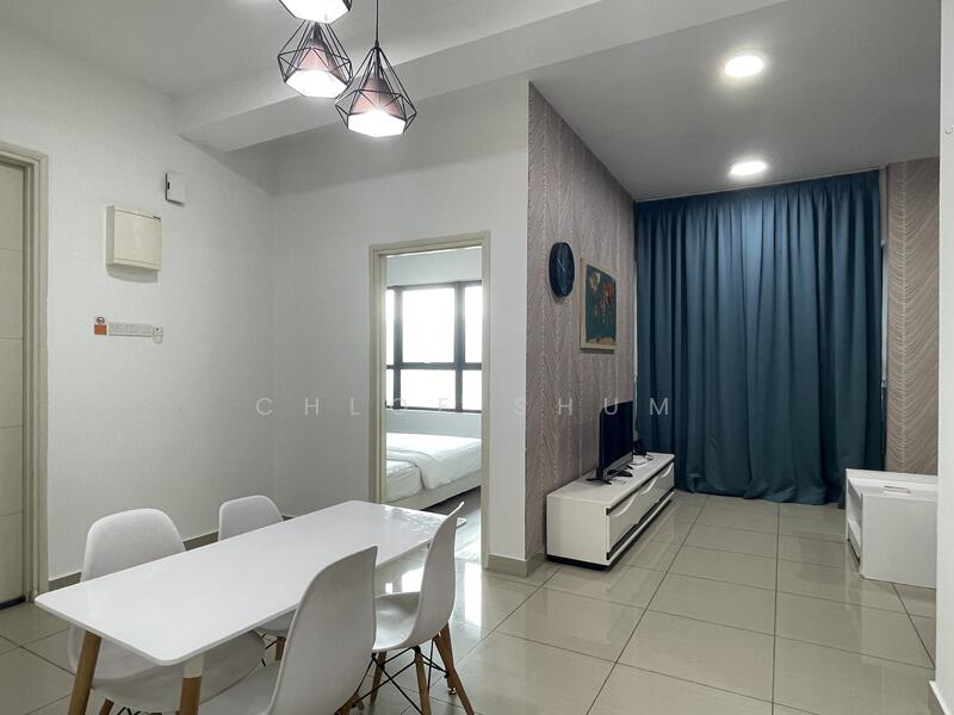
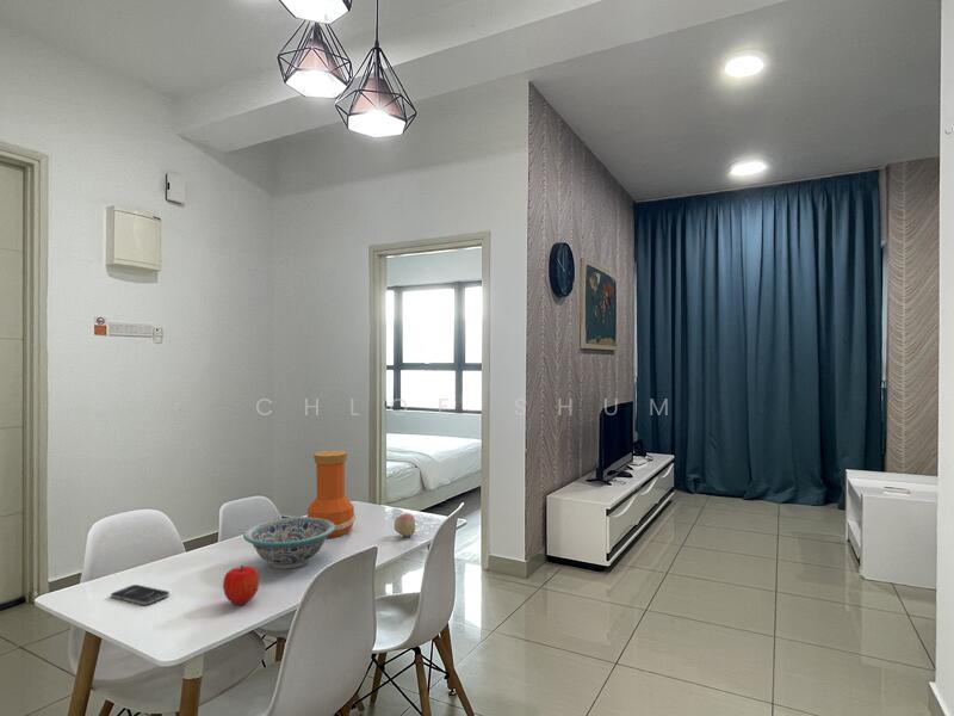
+ fruit [222,564,260,606]
+ fruit [392,513,416,537]
+ smartphone [110,584,171,606]
+ decorative bowl [242,516,335,570]
+ vase [306,450,357,538]
